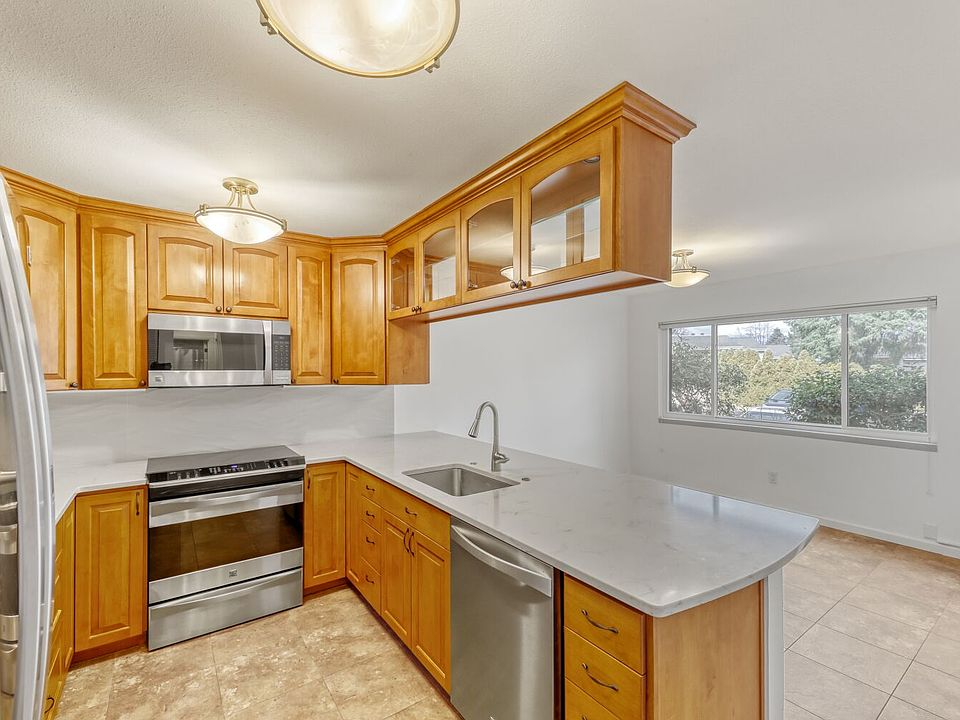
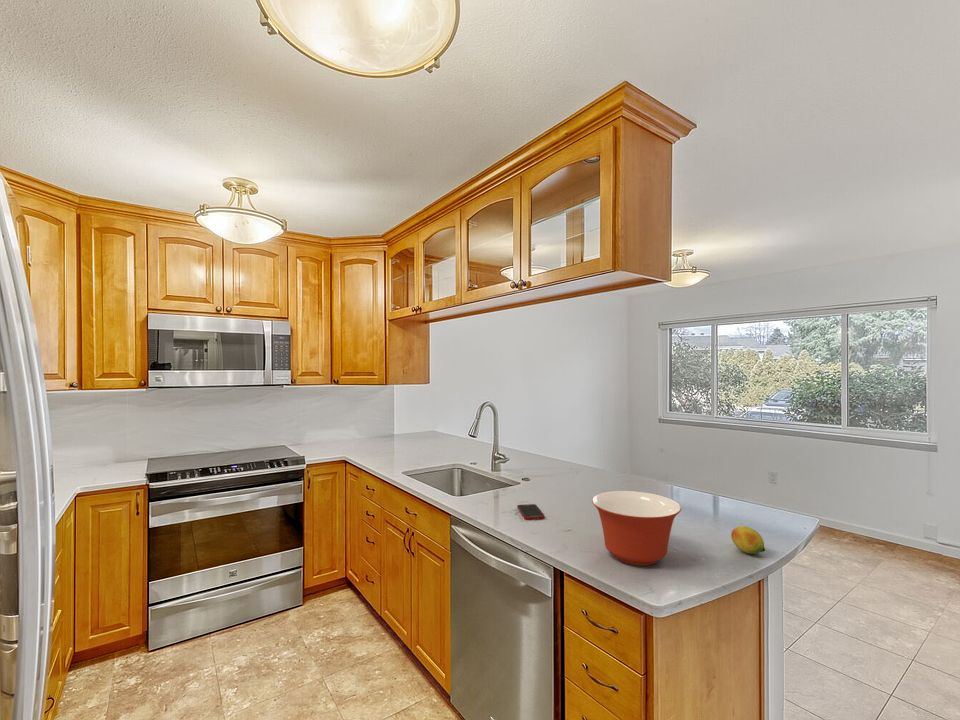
+ mixing bowl [591,490,682,567]
+ cell phone [516,503,546,521]
+ fruit [730,525,766,555]
